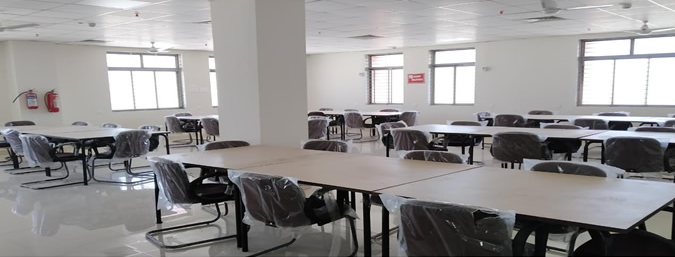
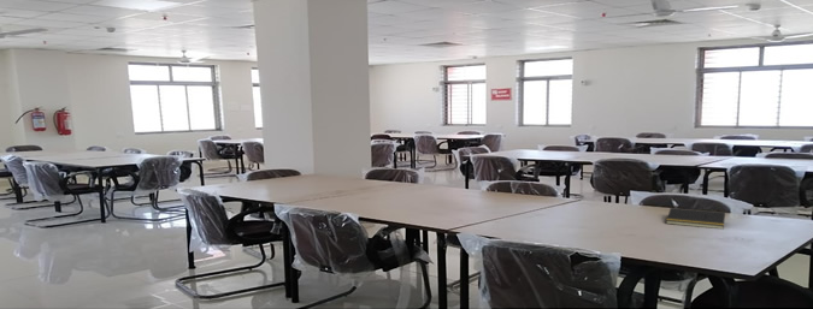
+ notepad [665,207,726,230]
